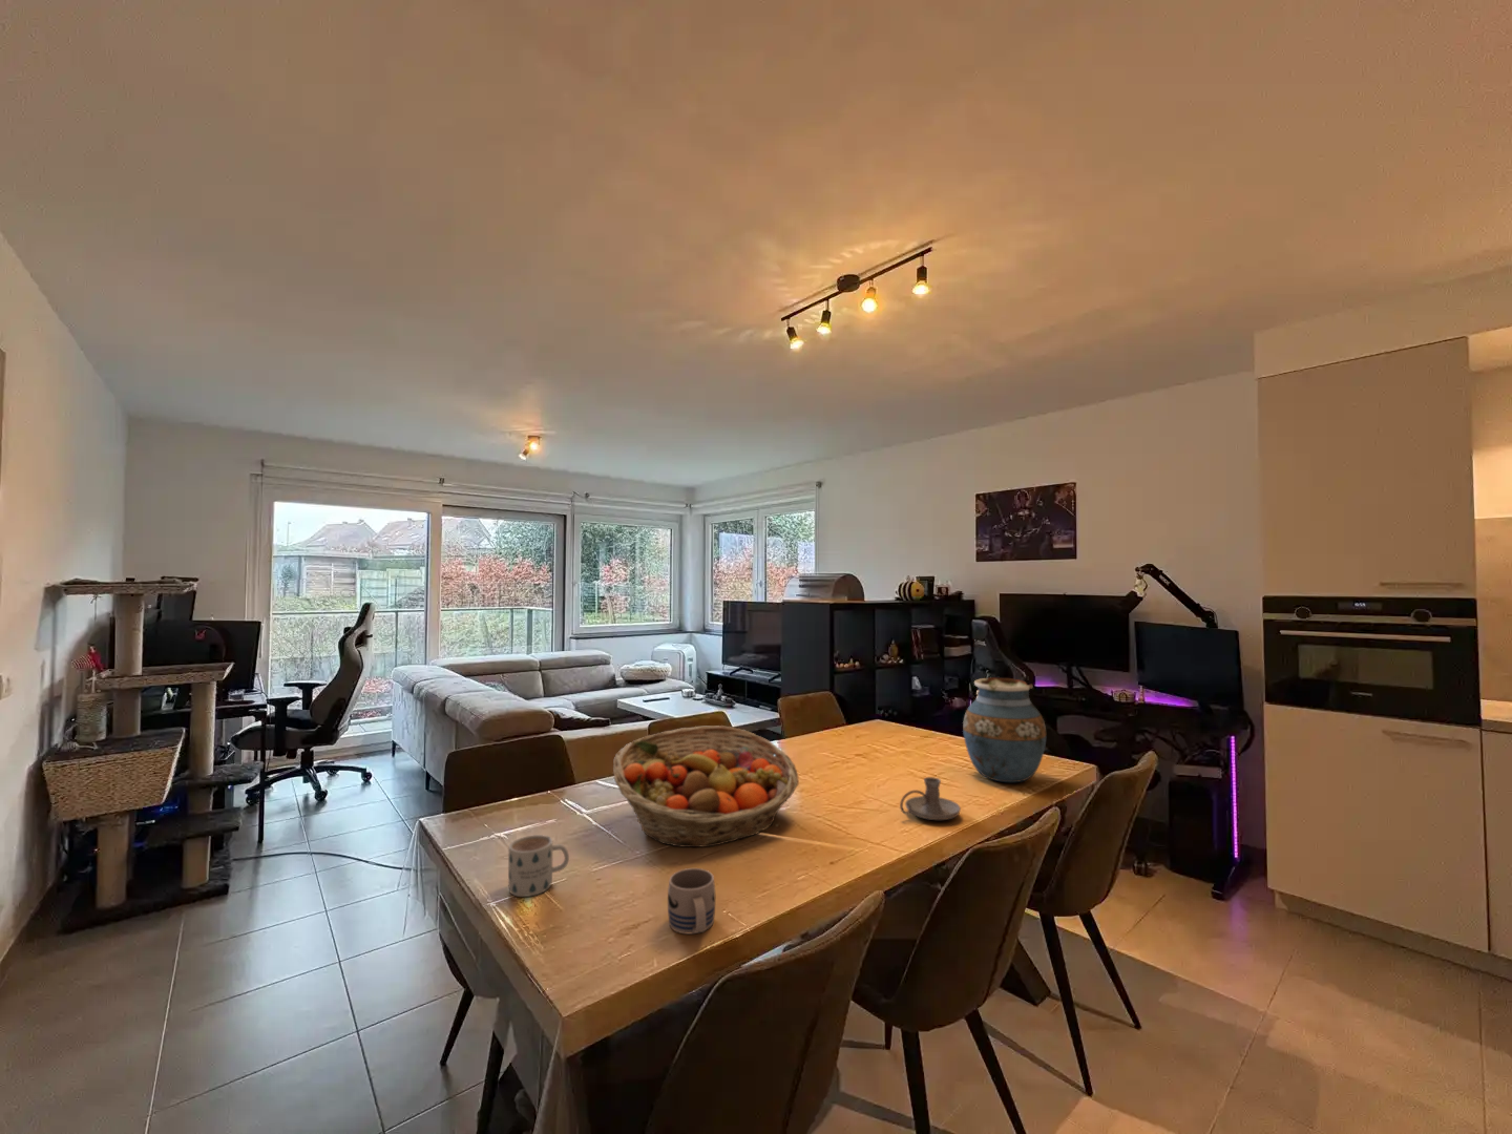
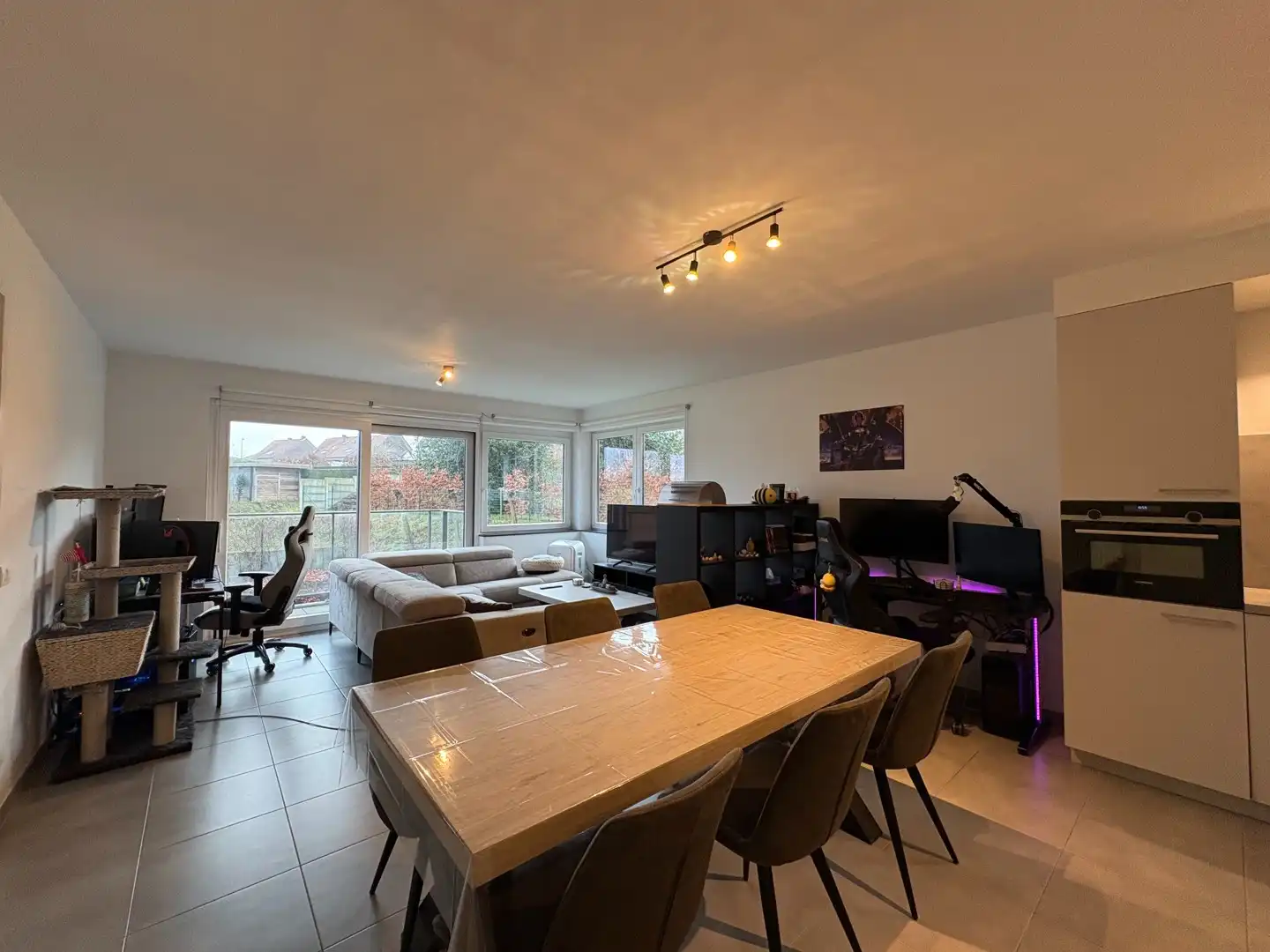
- fruit basket [612,724,800,848]
- candle holder [899,775,962,821]
- mug [667,867,716,935]
- mug [507,834,570,898]
- vase [962,678,1046,784]
